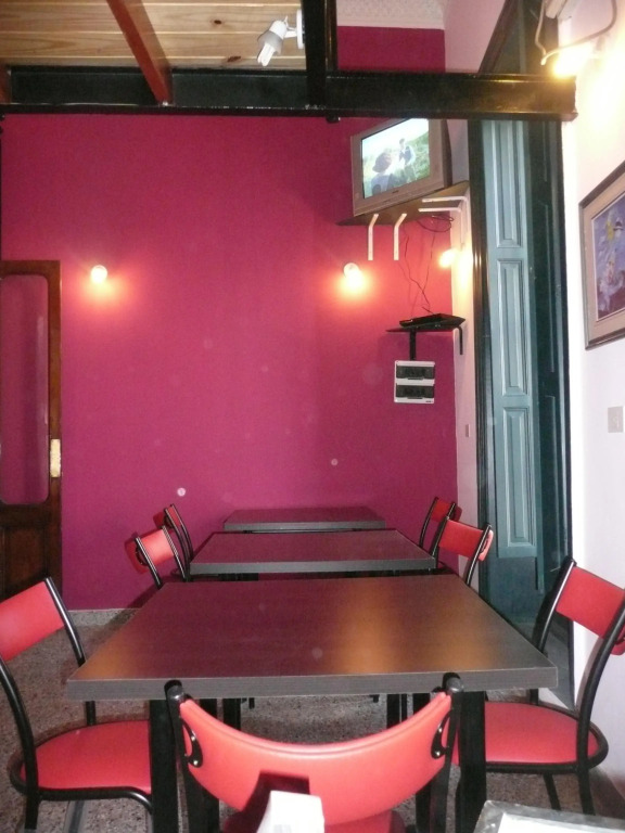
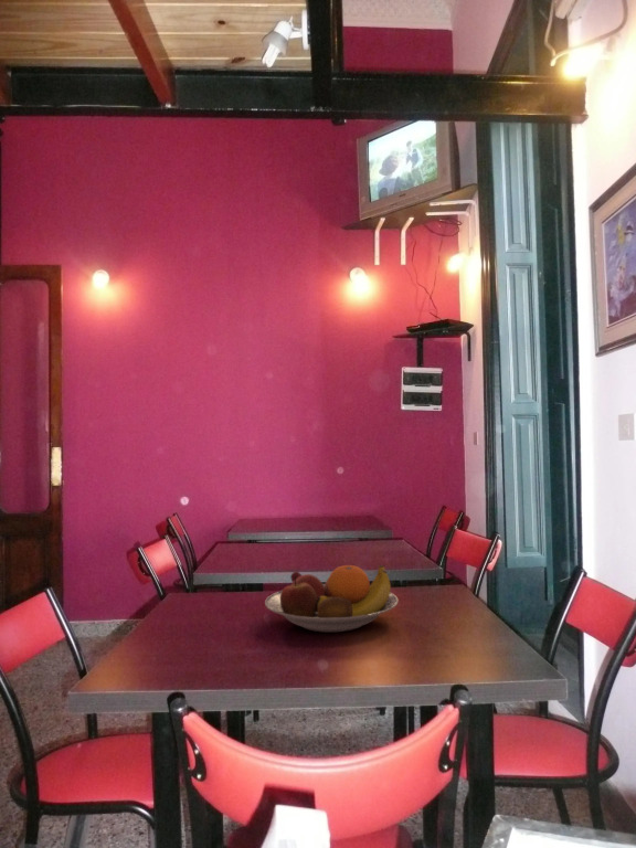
+ fruit bowl [264,564,400,634]
